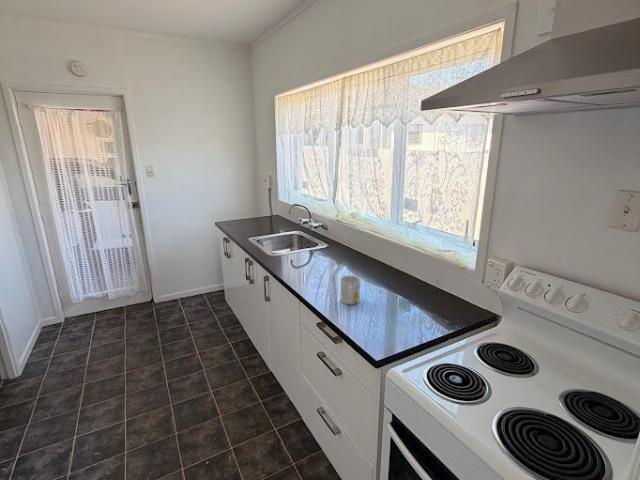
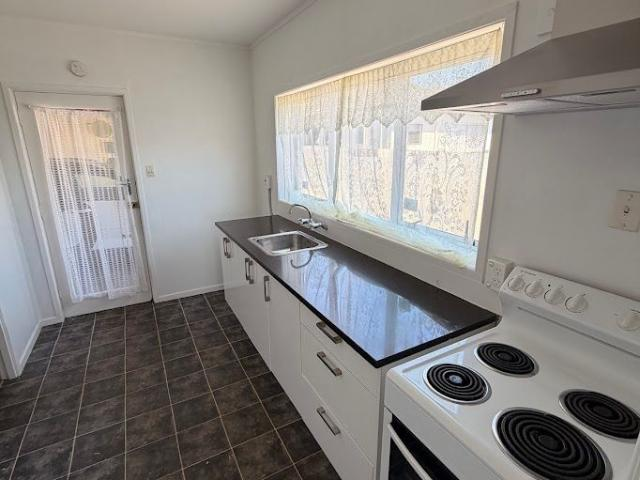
- mug [340,275,361,306]
